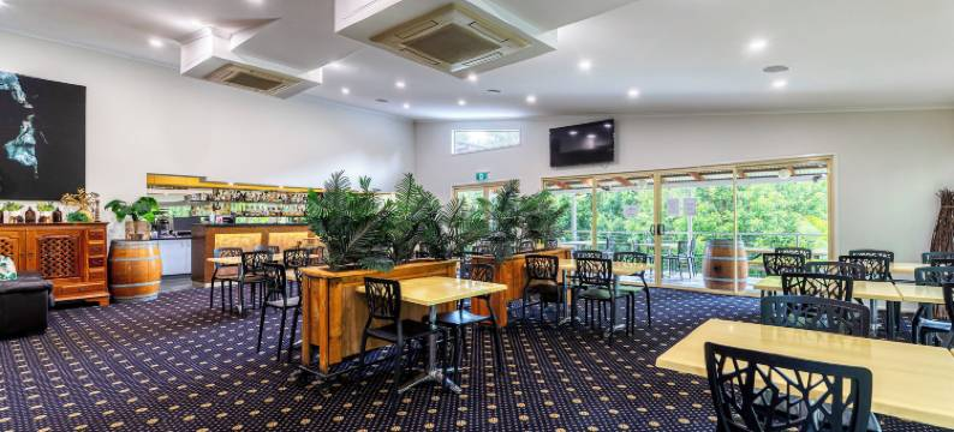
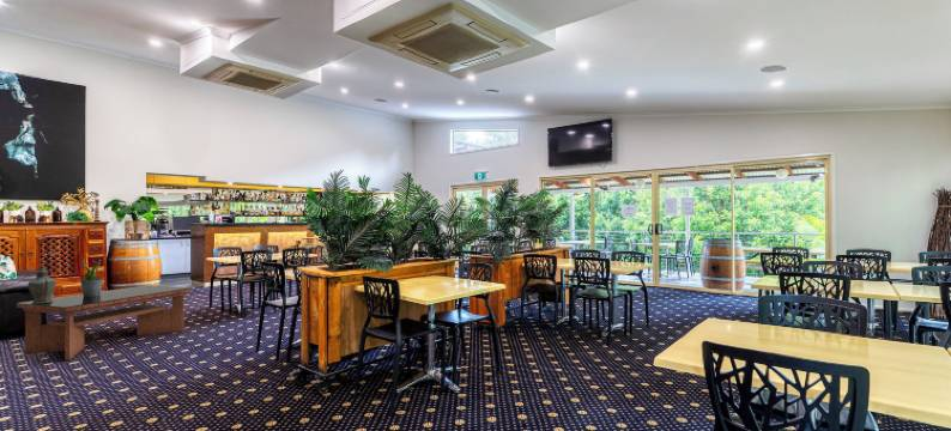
+ coffee table [16,284,192,362]
+ potted plant [79,256,104,297]
+ decorative urn [26,263,57,304]
